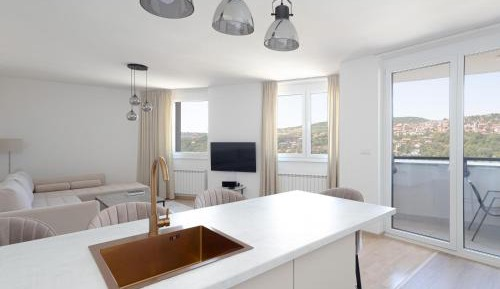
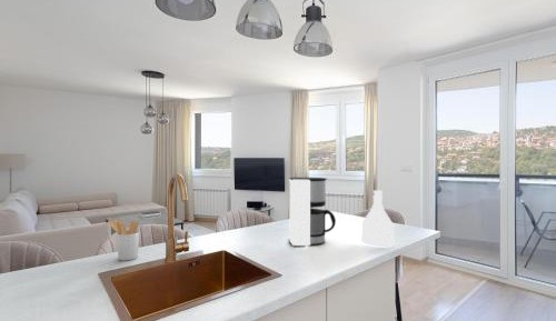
+ utensil holder [107,218,141,262]
+ bottle [360,189,396,248]
+ coffee maker [288,177,337,247]
